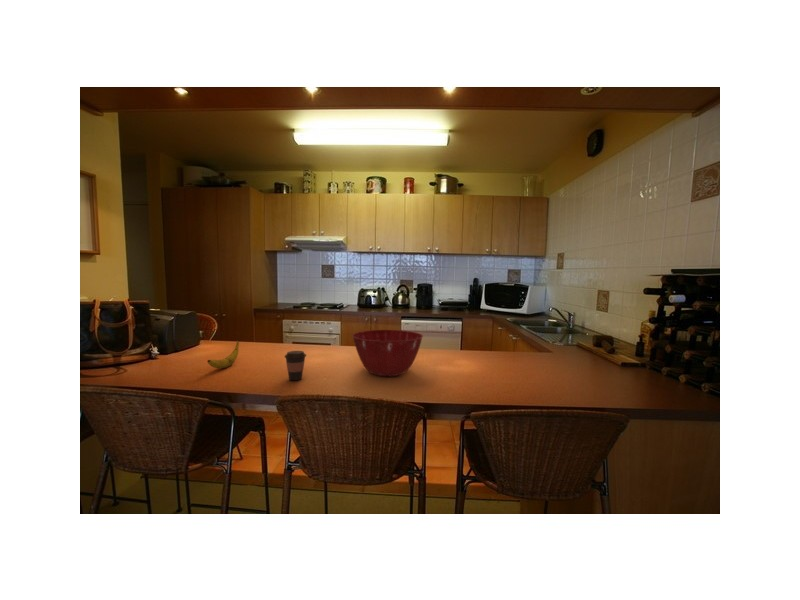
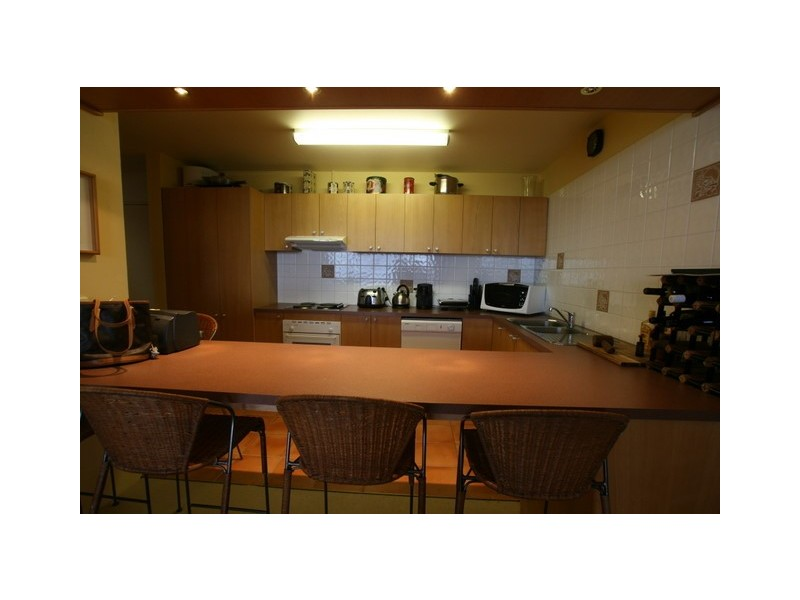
- coffee cup [284,350,307,381]
- banana [206,338,240,369]
- mixing bowl [351,329,424,377]
